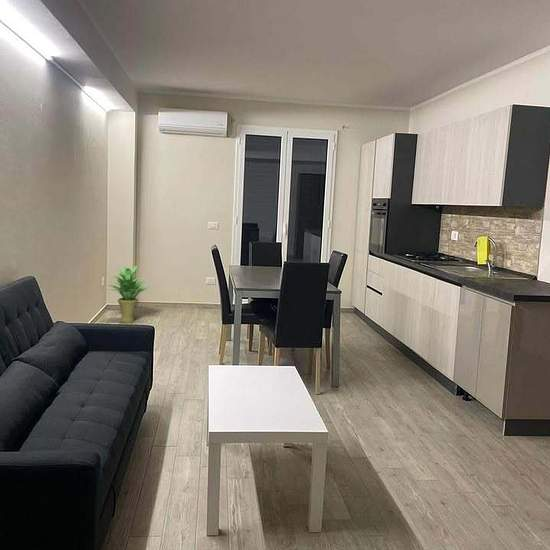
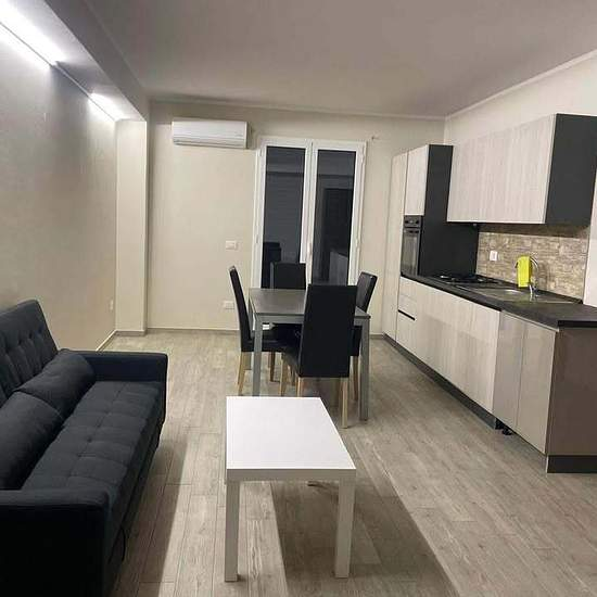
- potted plant [106,265,150,324]
